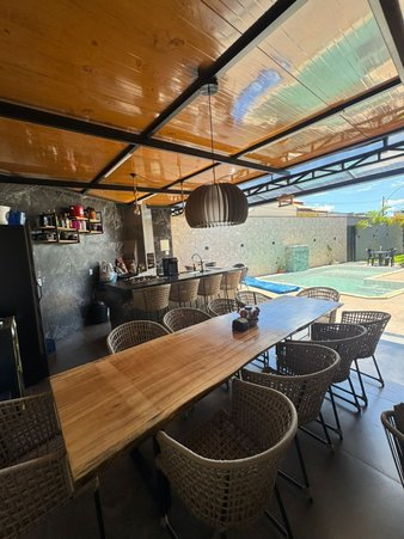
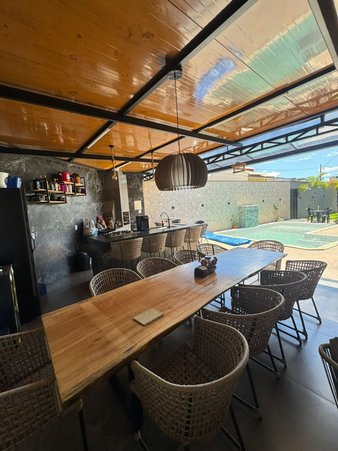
+ cutting board [132,307,165,327]
